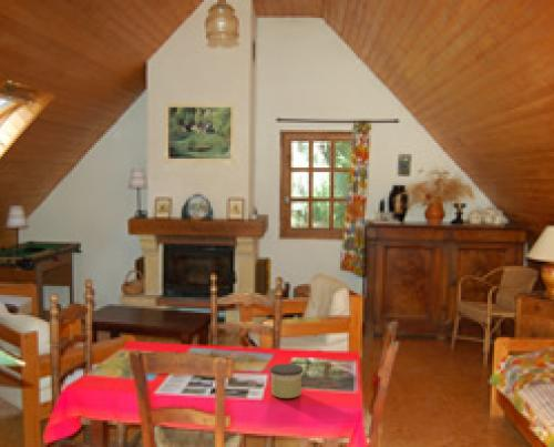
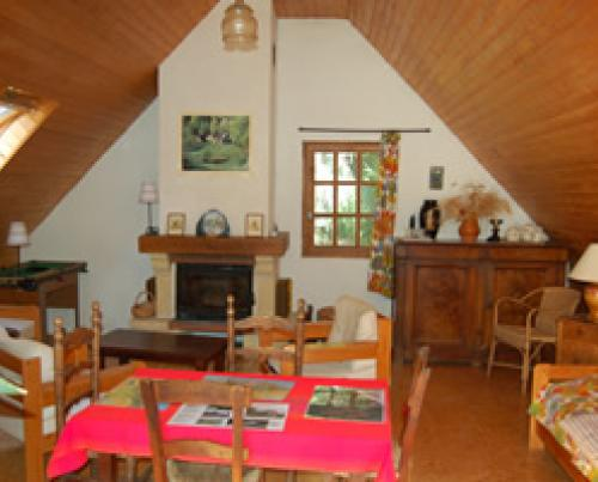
- candle [269,363,304,399]
